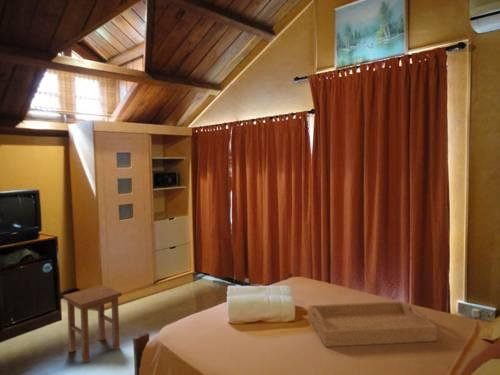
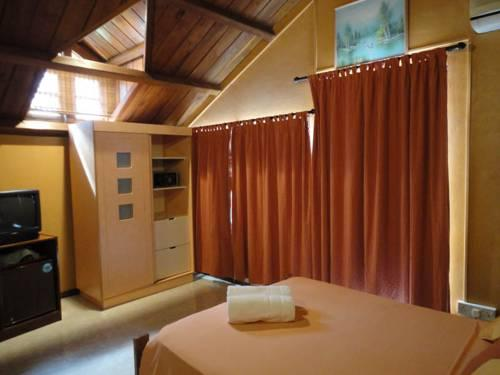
- stool [62,284,123,364]
- serving tray [308,300,438,348]
